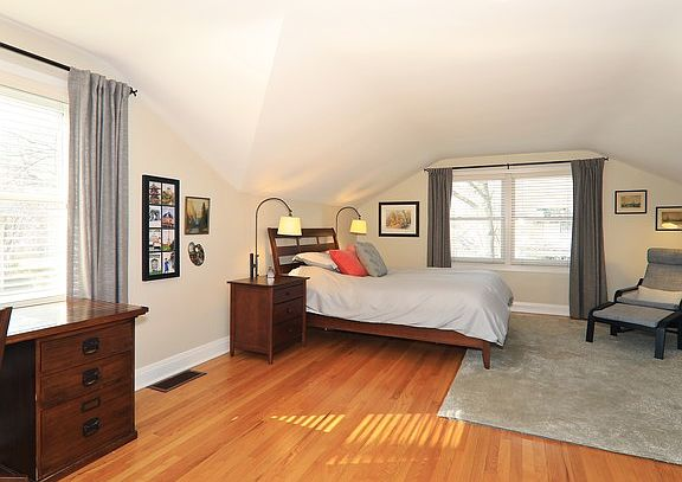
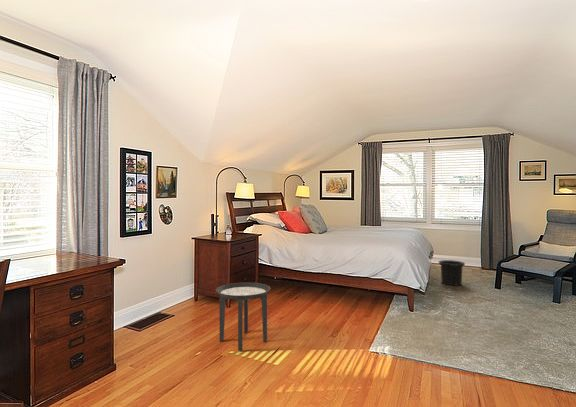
+ side table [215,282,272,352]
+ trash can [438,259,466,287]
